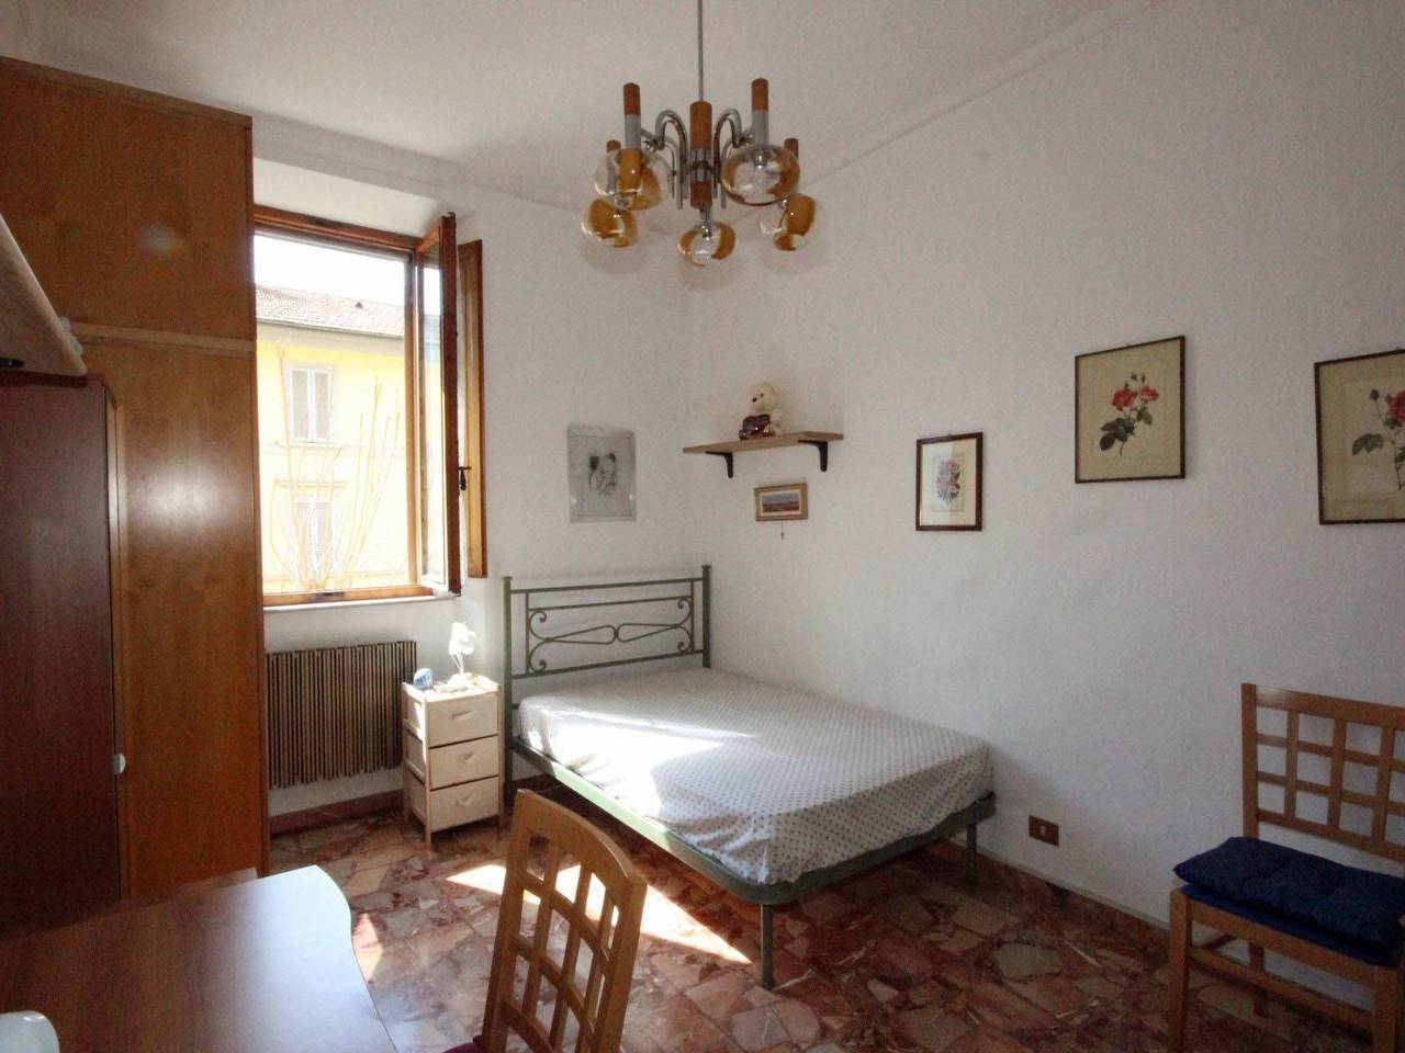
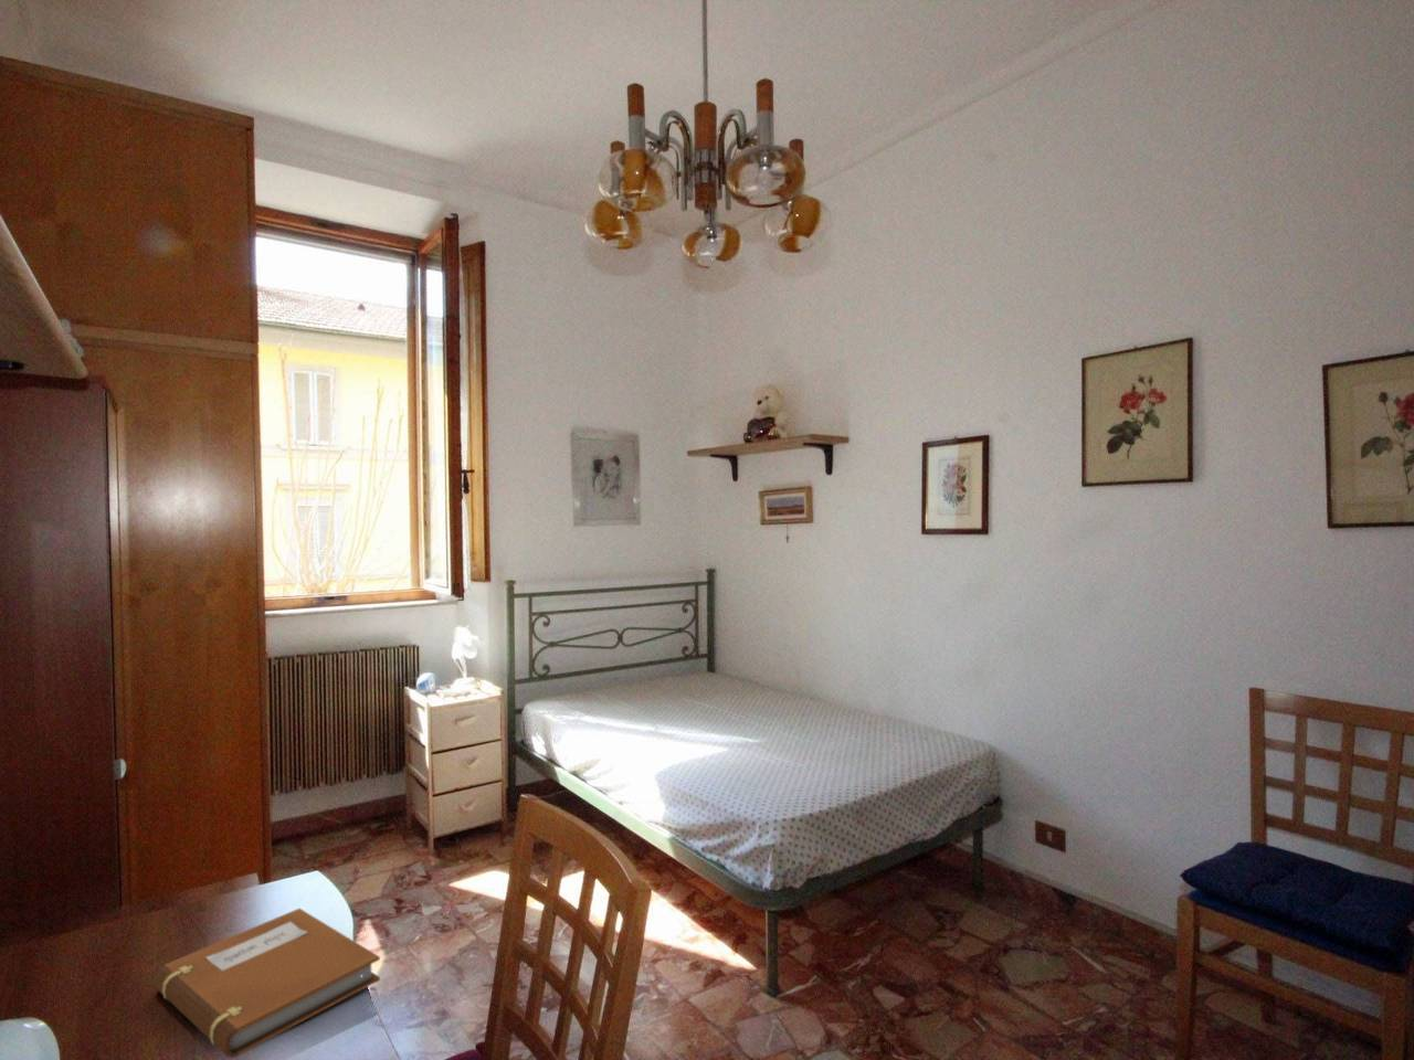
+ notebook [153,907,381,1059]
